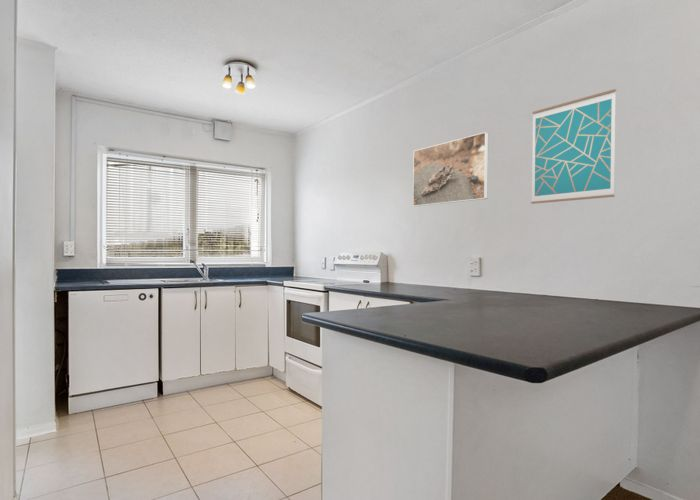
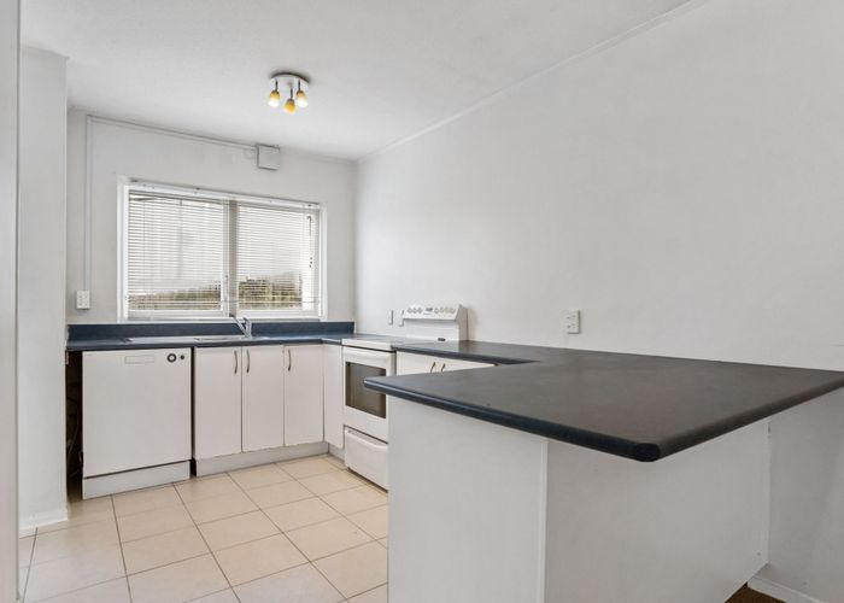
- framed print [412,131,489,207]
- wall art [530,88,617,205]
